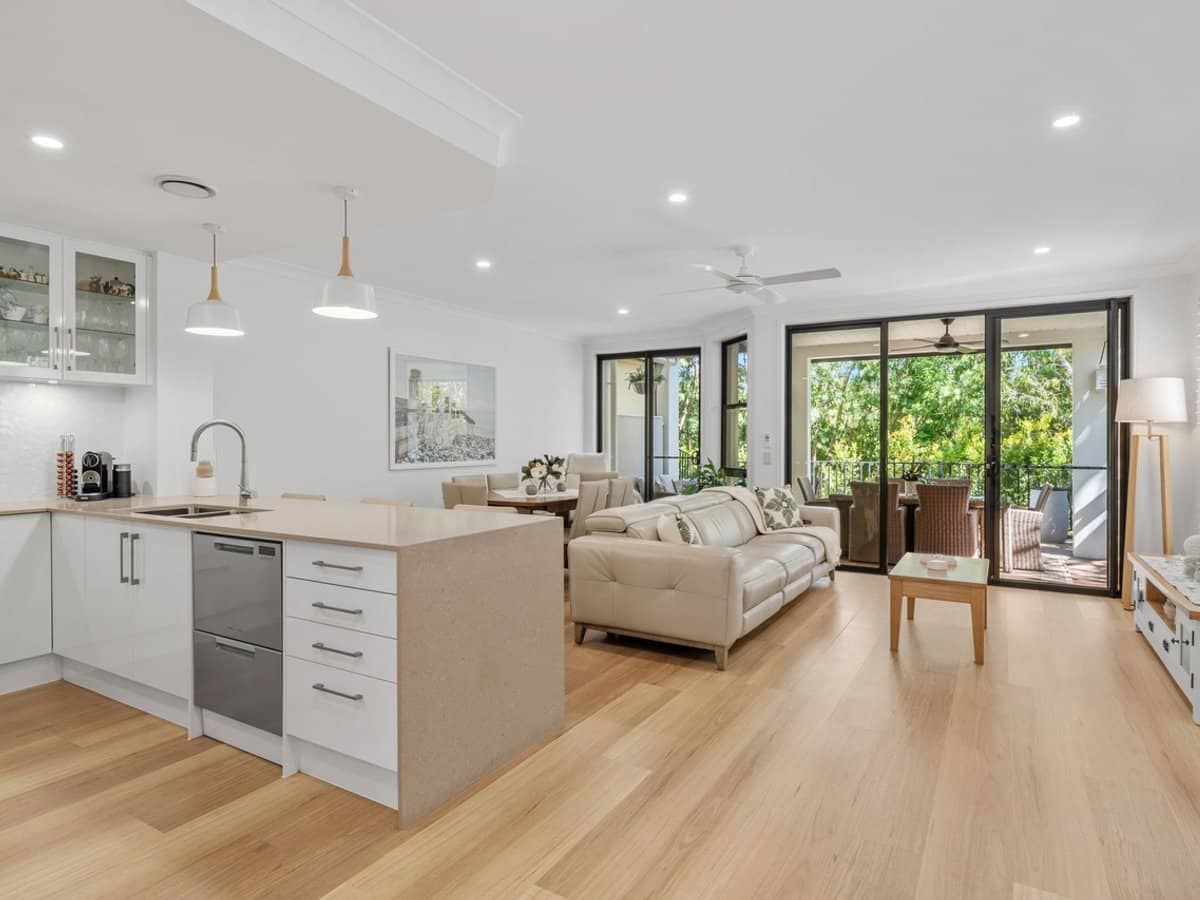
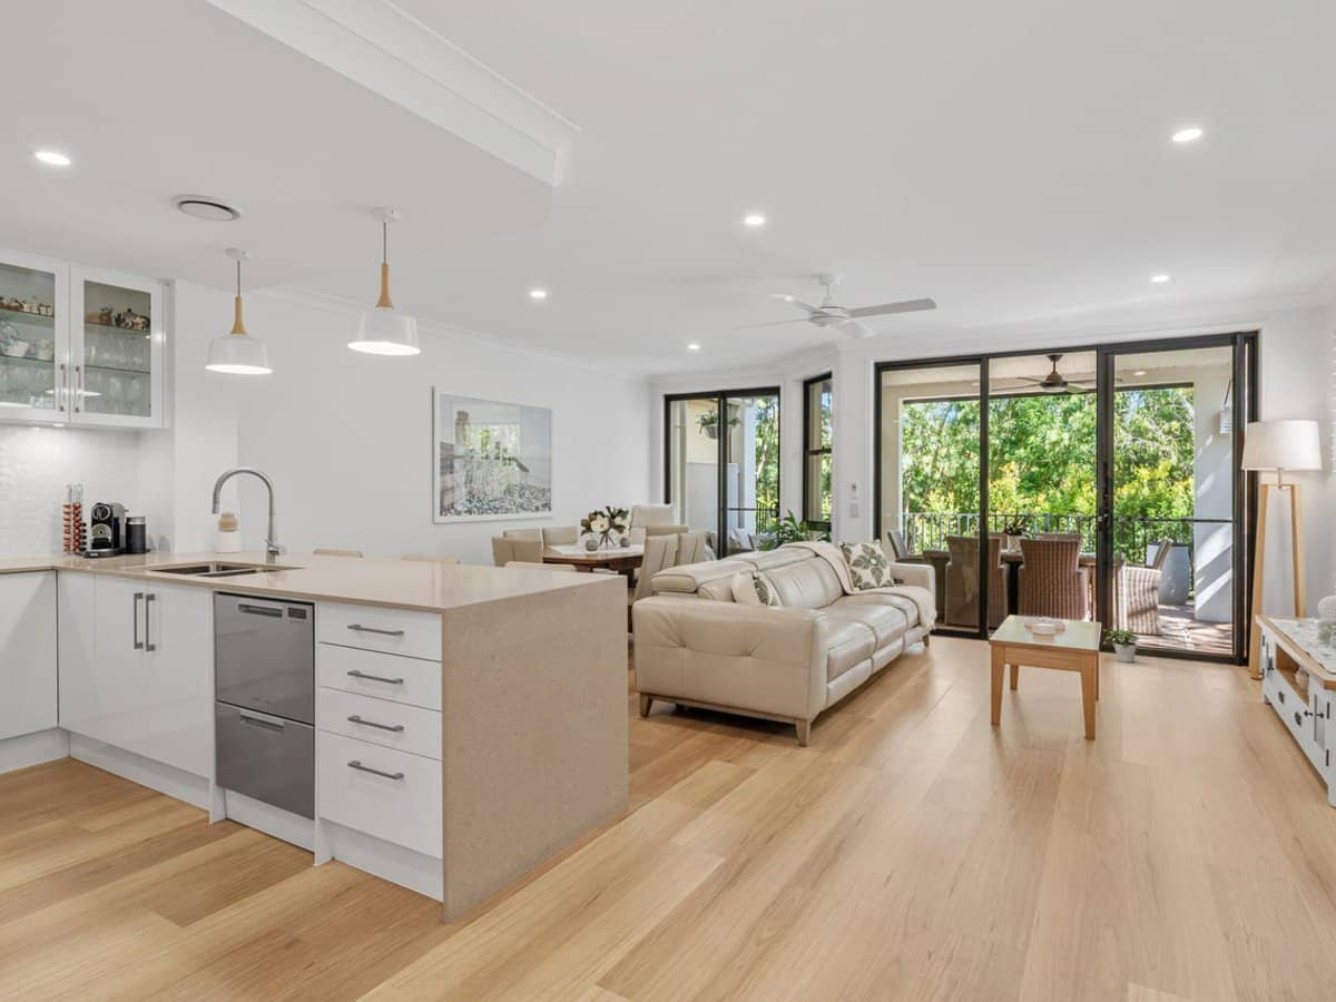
+ potted plant [1102,626,1140,664]
